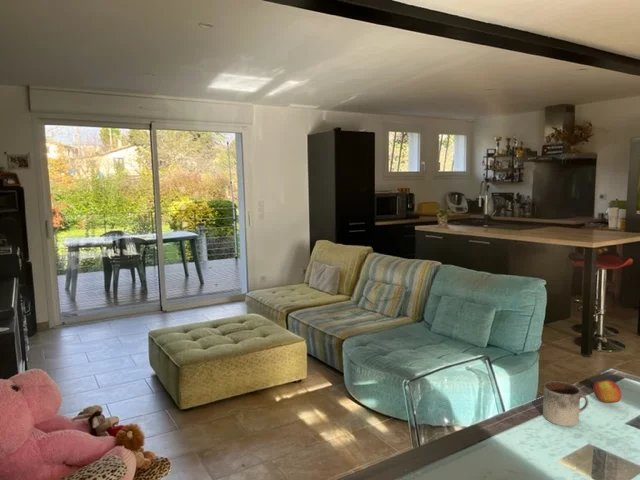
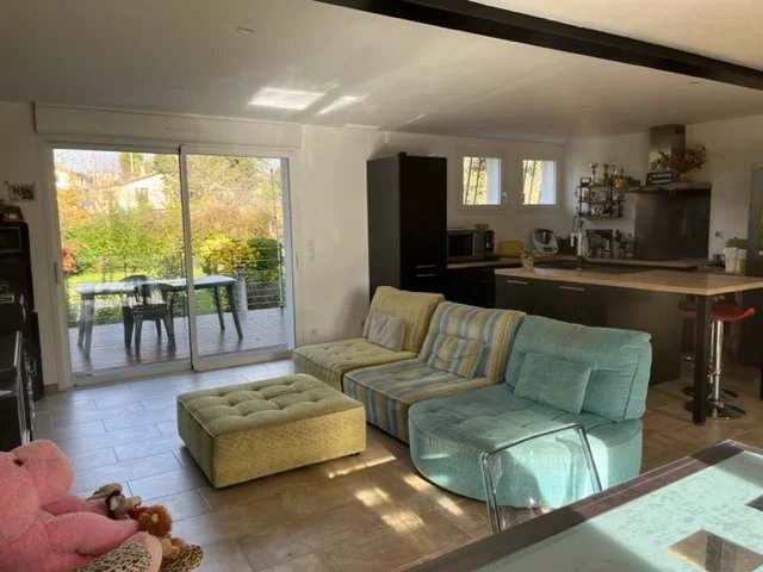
- apple [592,379,622,404]
- mug [542,380,590,427]
